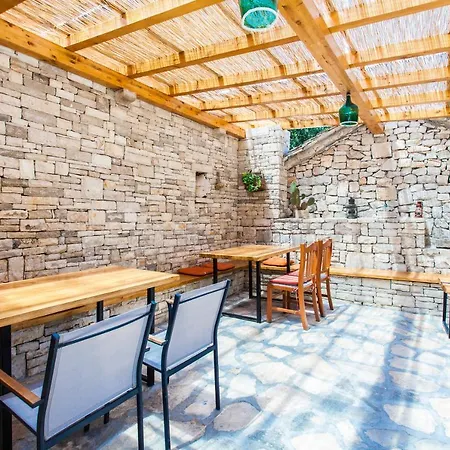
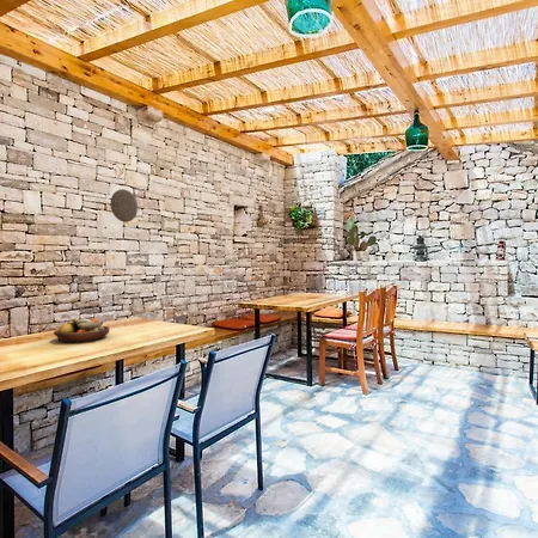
+ decorative plate [109,188,139,224]
+ fruit bowl [53,317,111,343]
